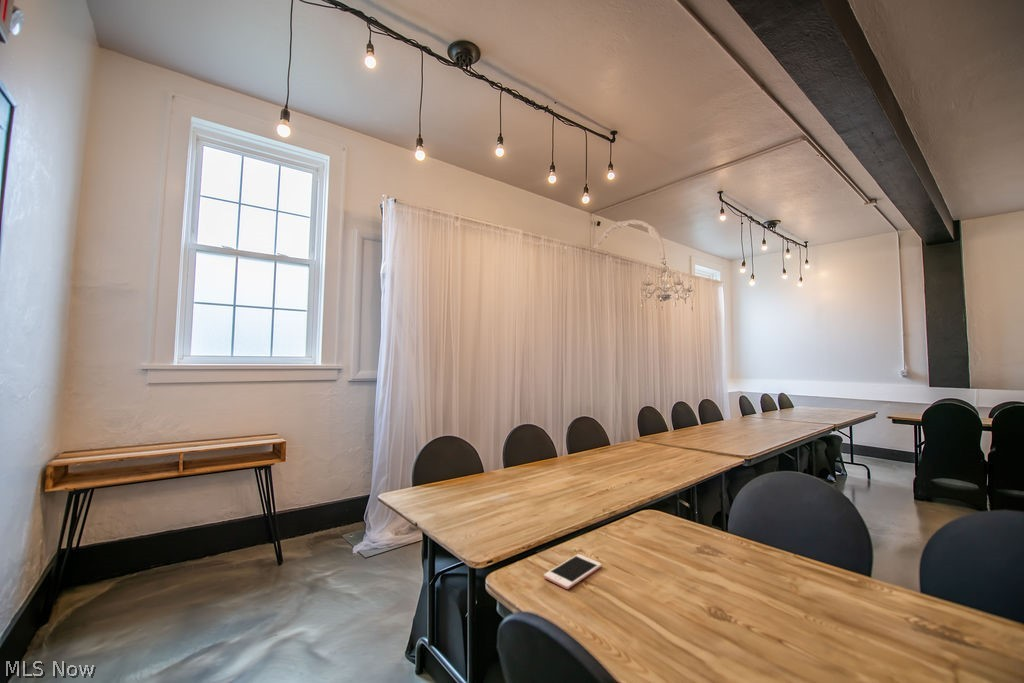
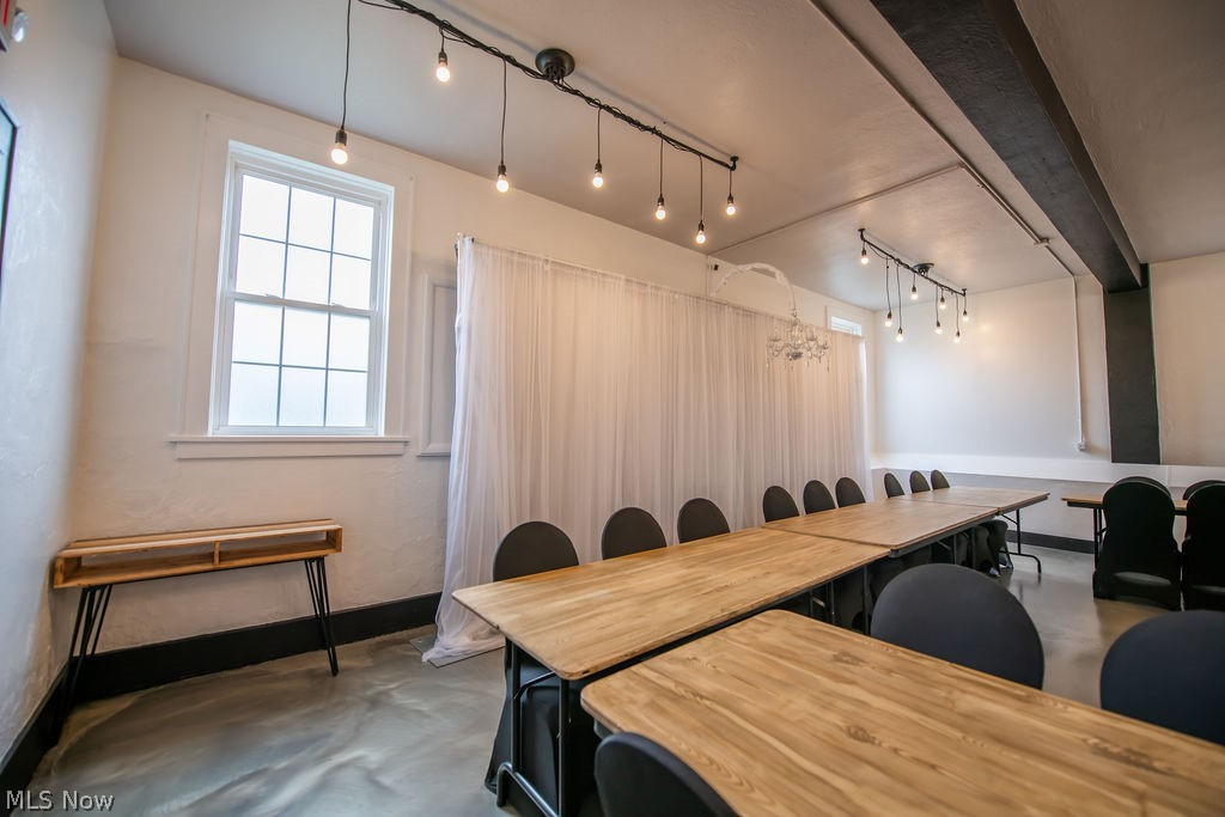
- cell phone [543,553,602,590]
